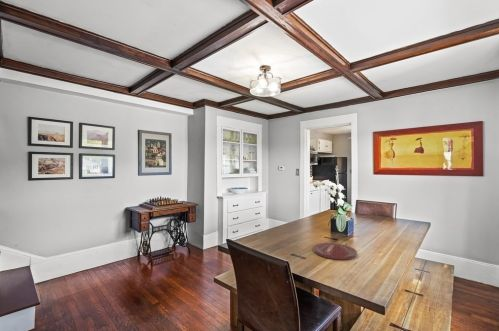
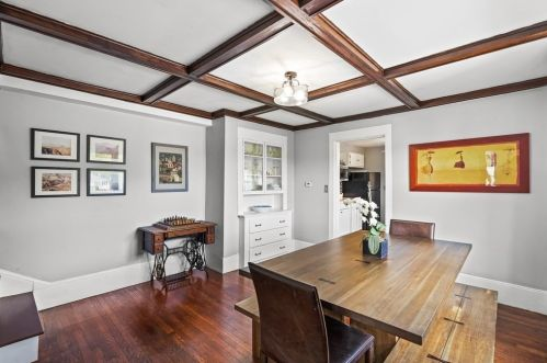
- plate [312,242,358,261]
